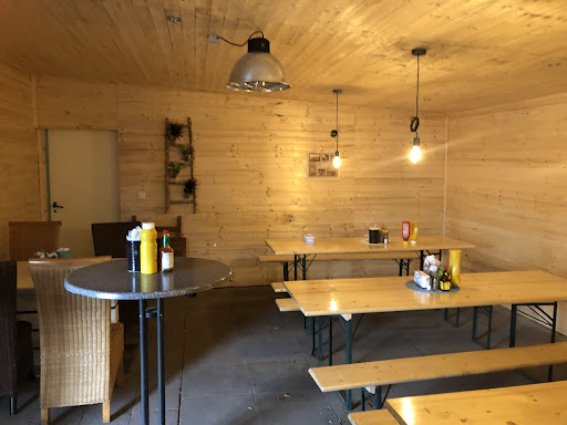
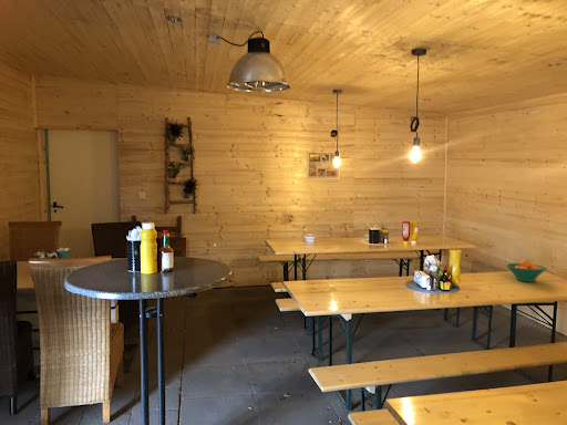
+ fruit bowl [505,259,547,282]
